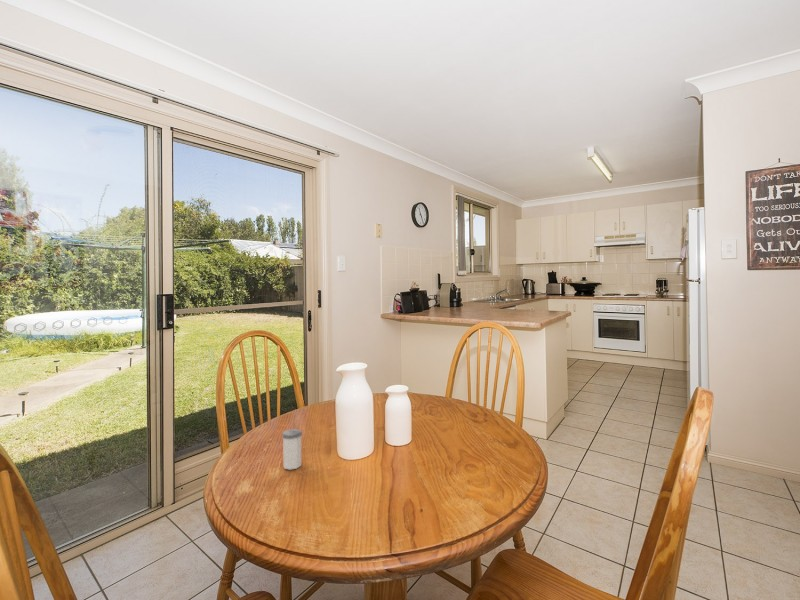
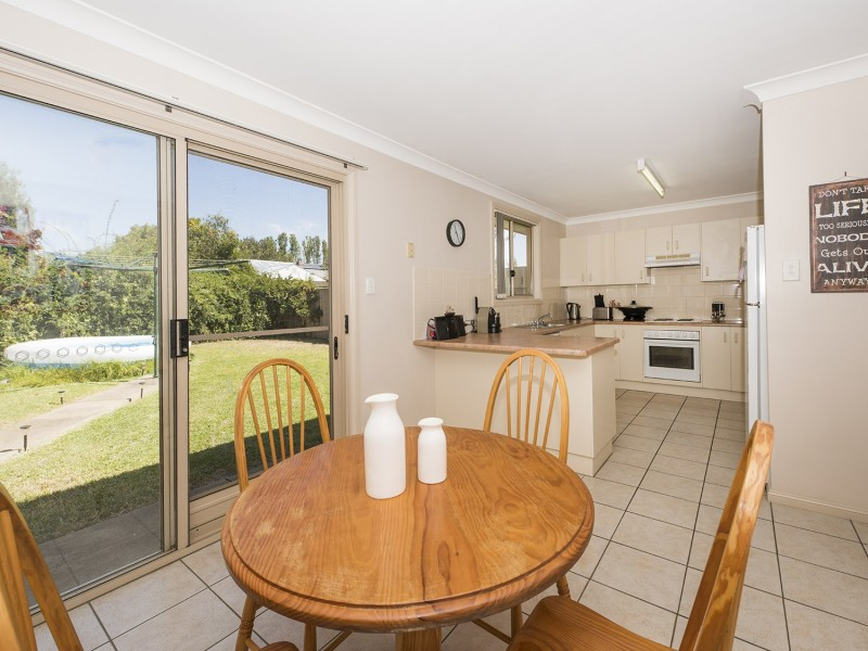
- salt shaker [281,428,303,471]
